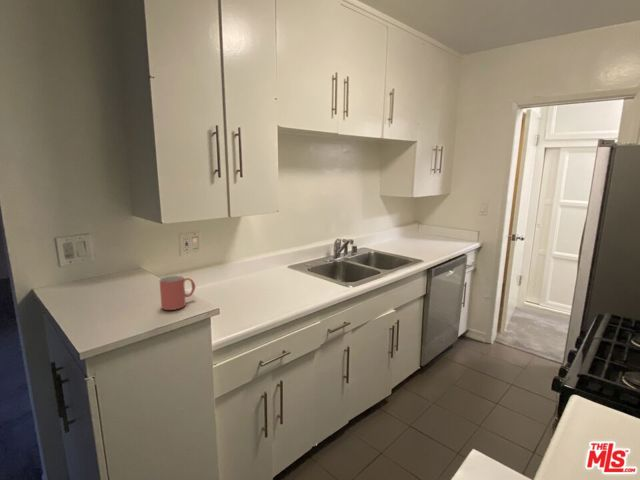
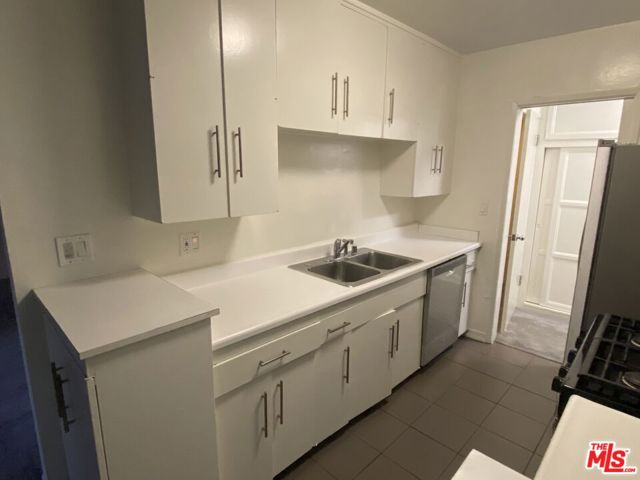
- mug [159,274,196,311]
